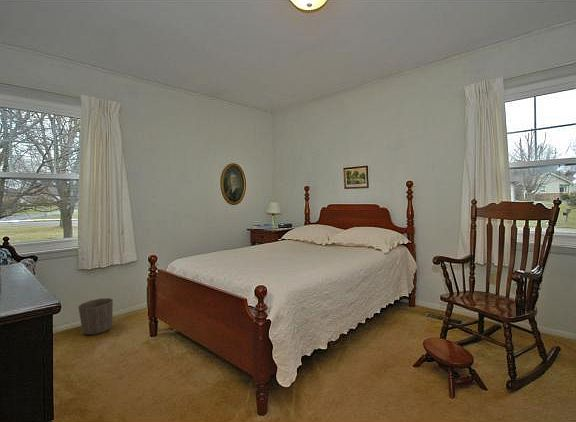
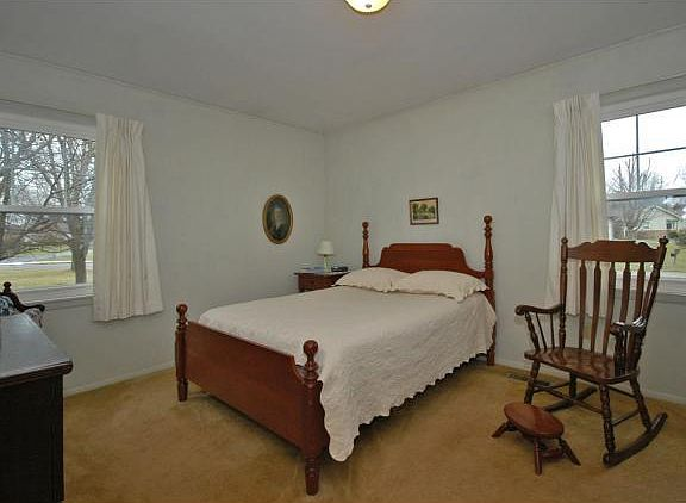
- waste basket [77,297,114,336]
